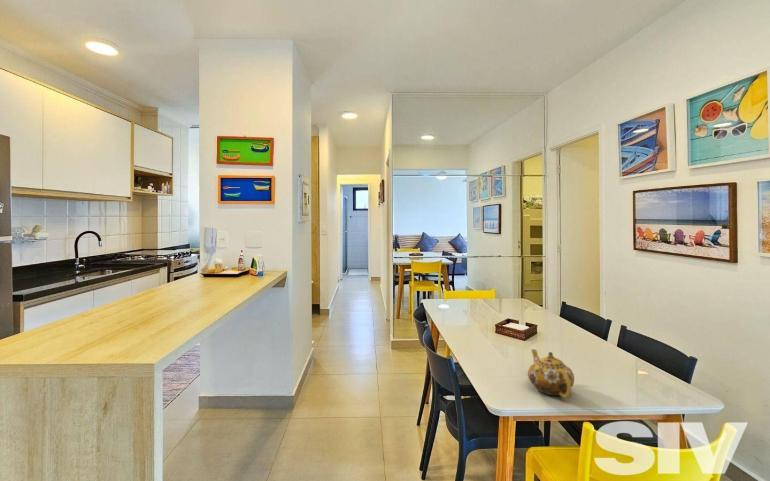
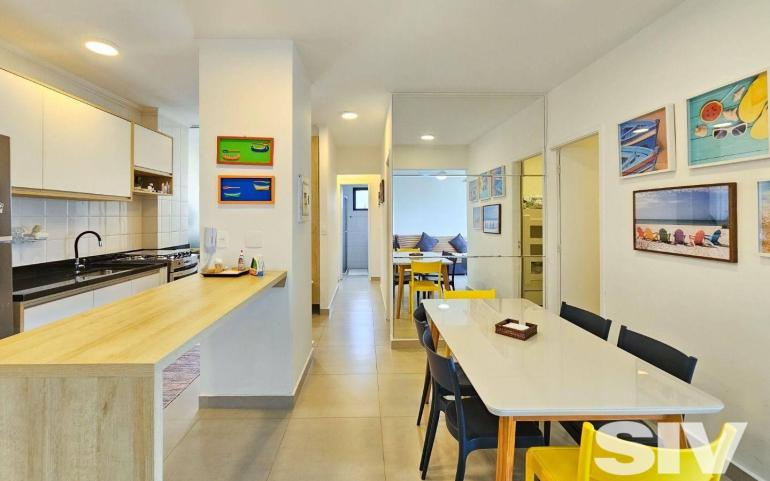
- teapot [527,348,575,399]
